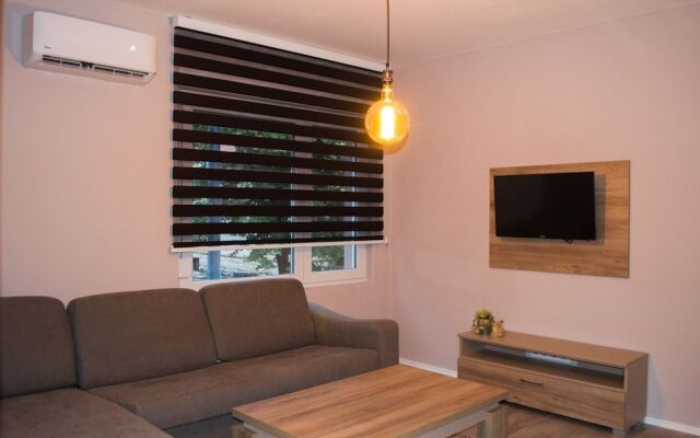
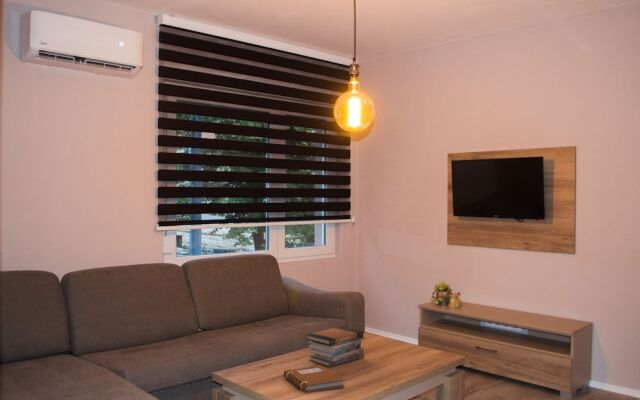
+ notebook [282,364,346,394]
+ book stack [305,325,365,368]
